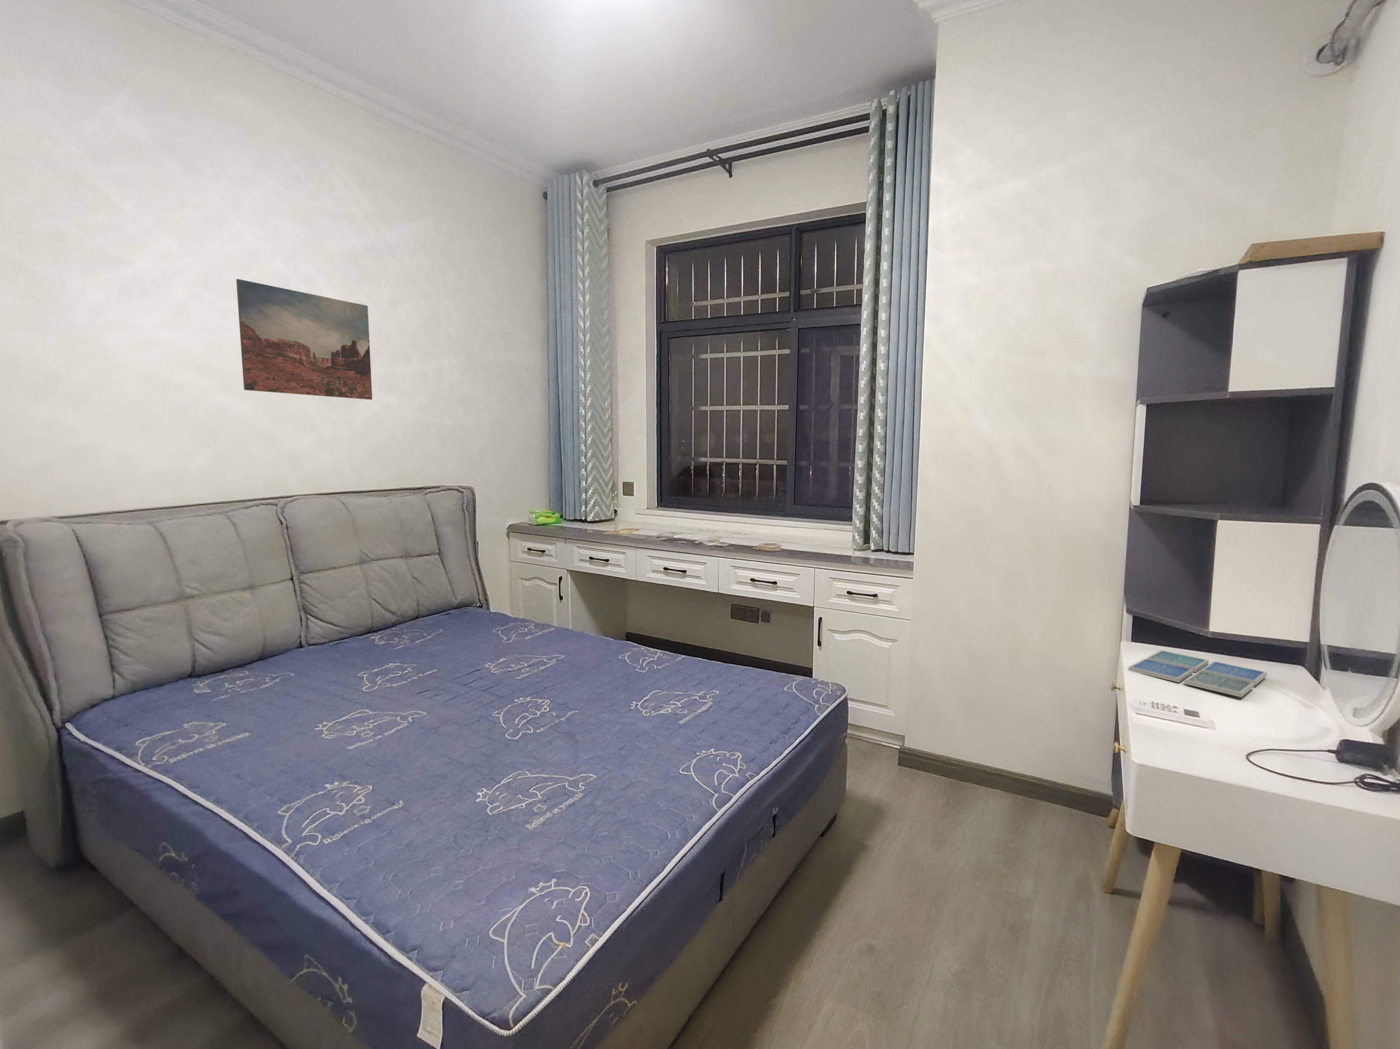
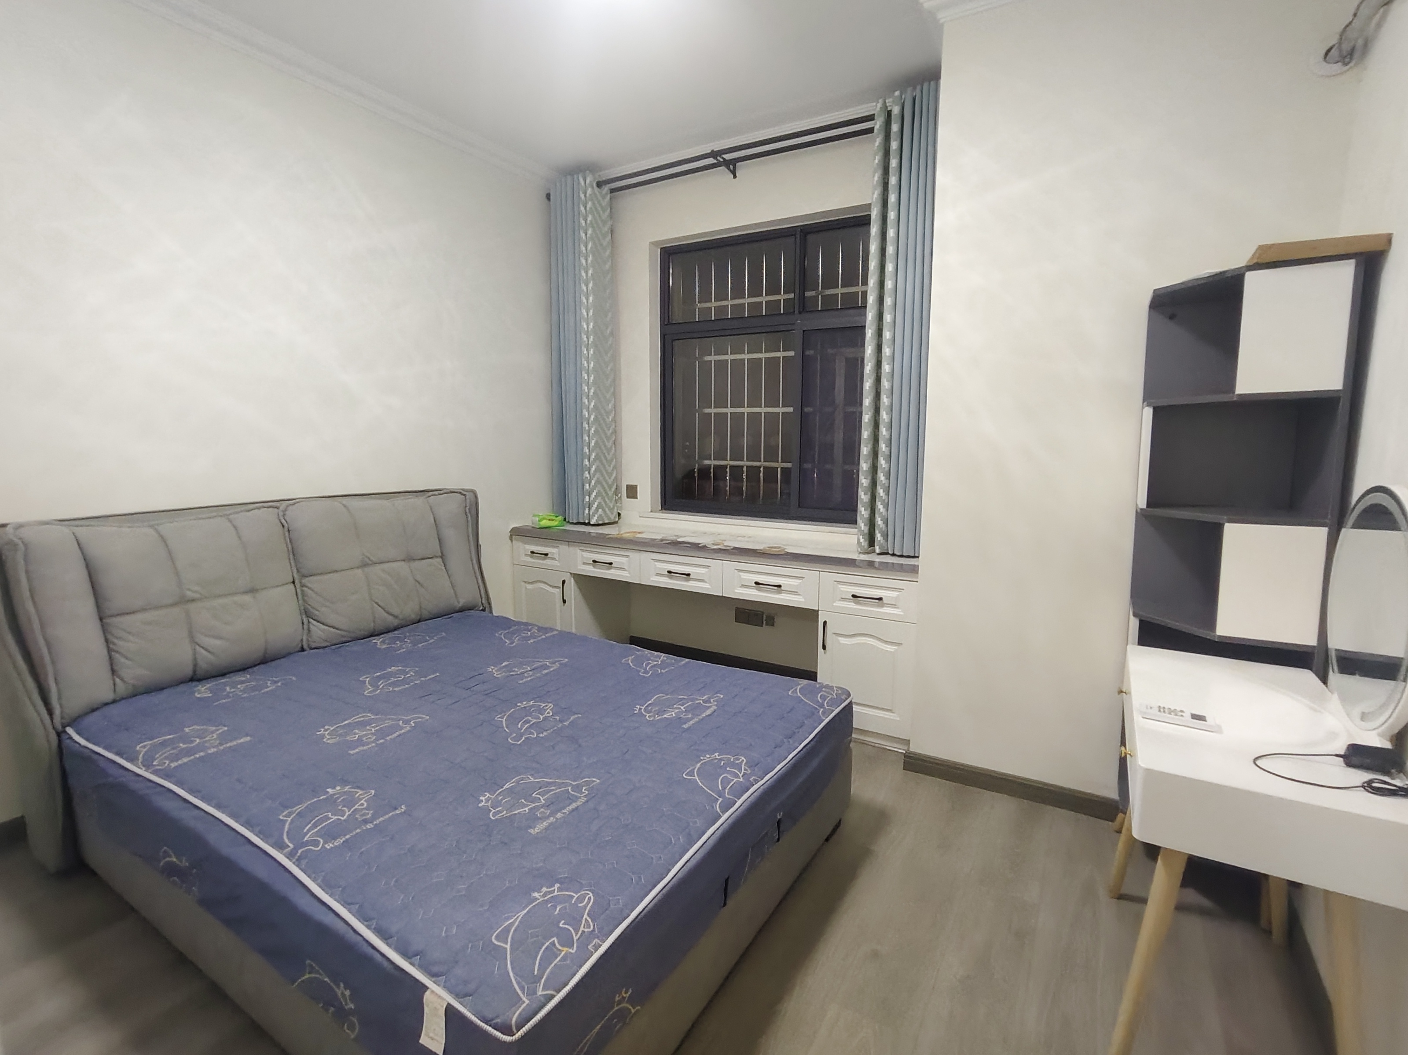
- wall art [236,279,373,400]
- drink coaster [1128,650,1268,697]
